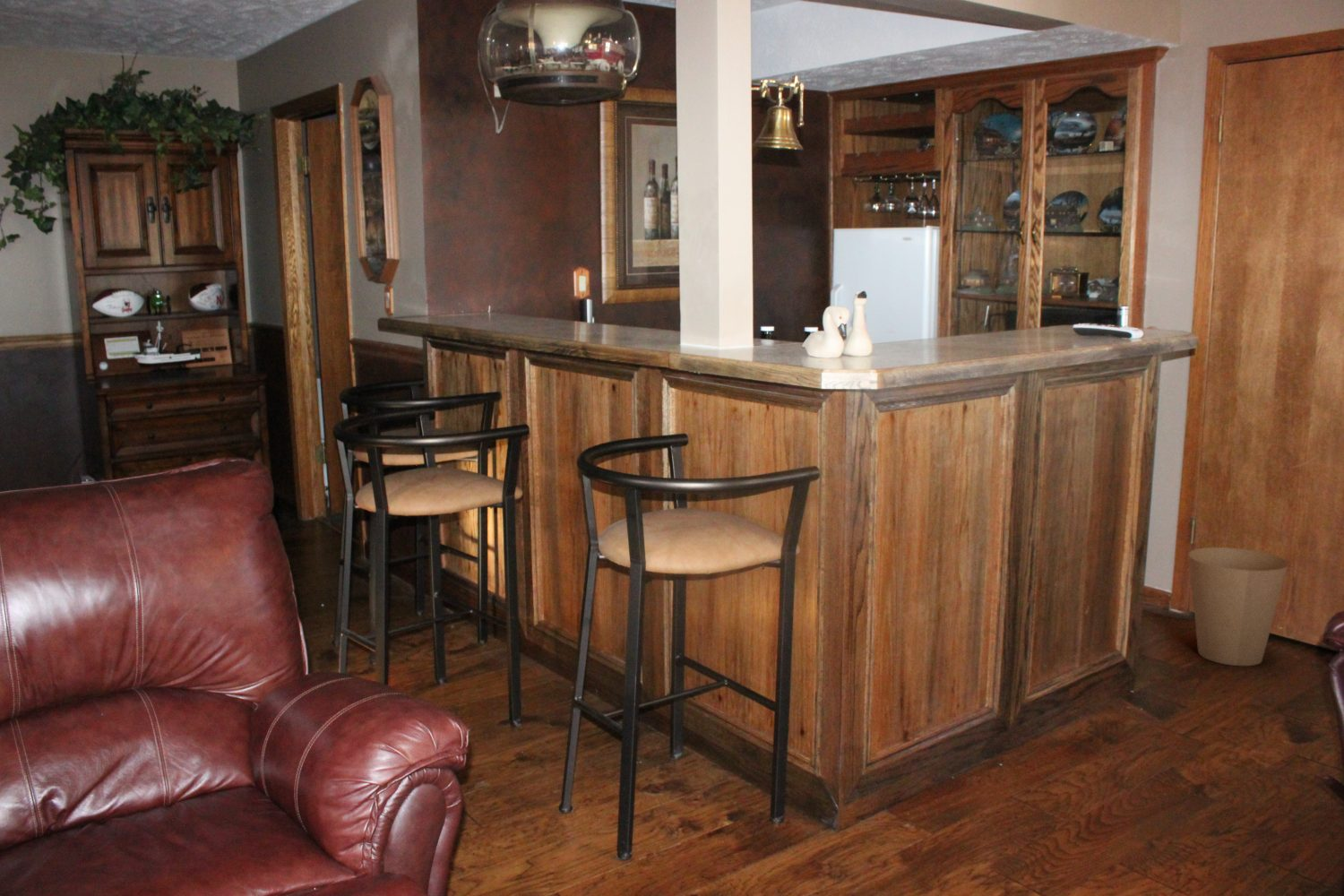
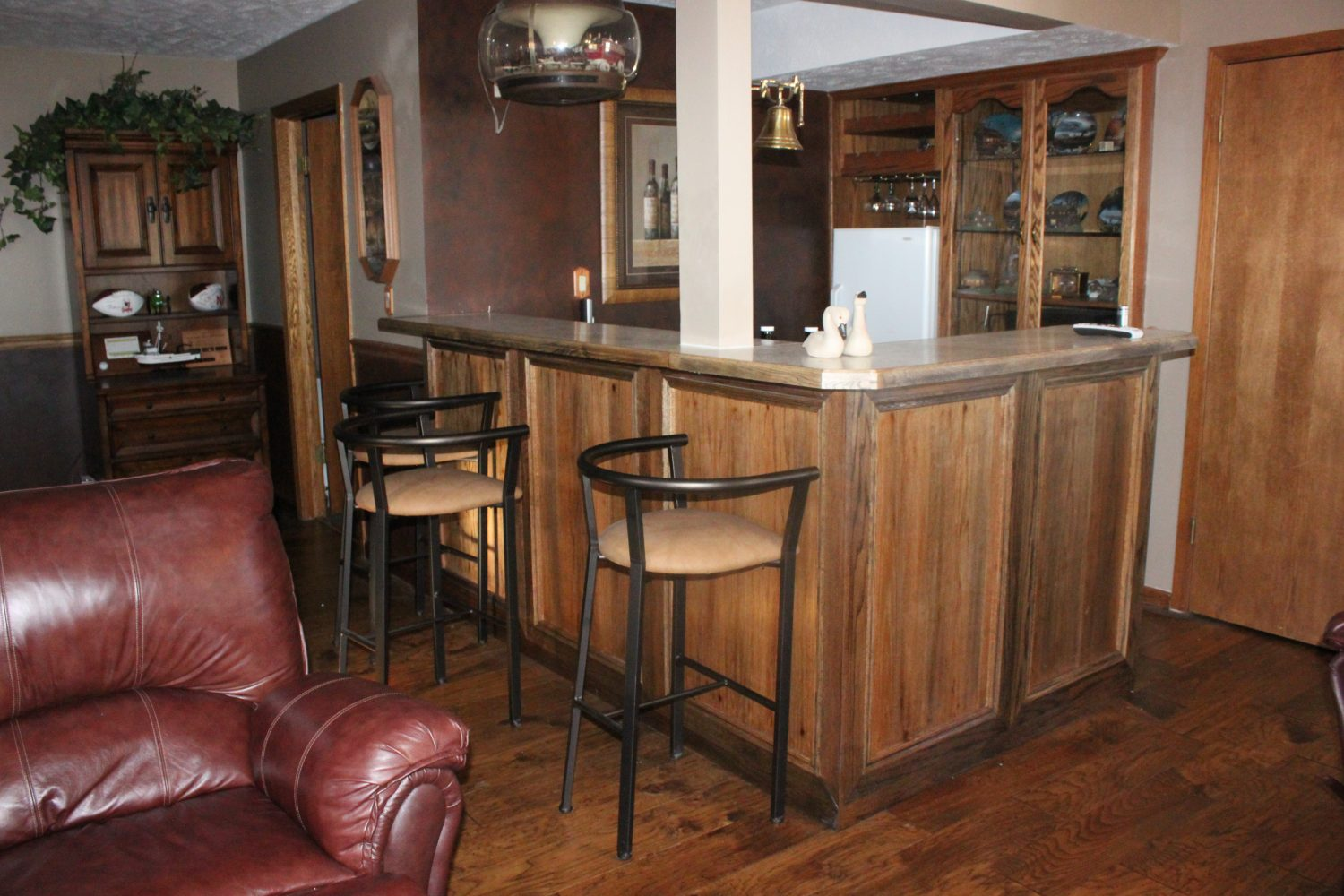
- trash can [1187,547,1289,667]
